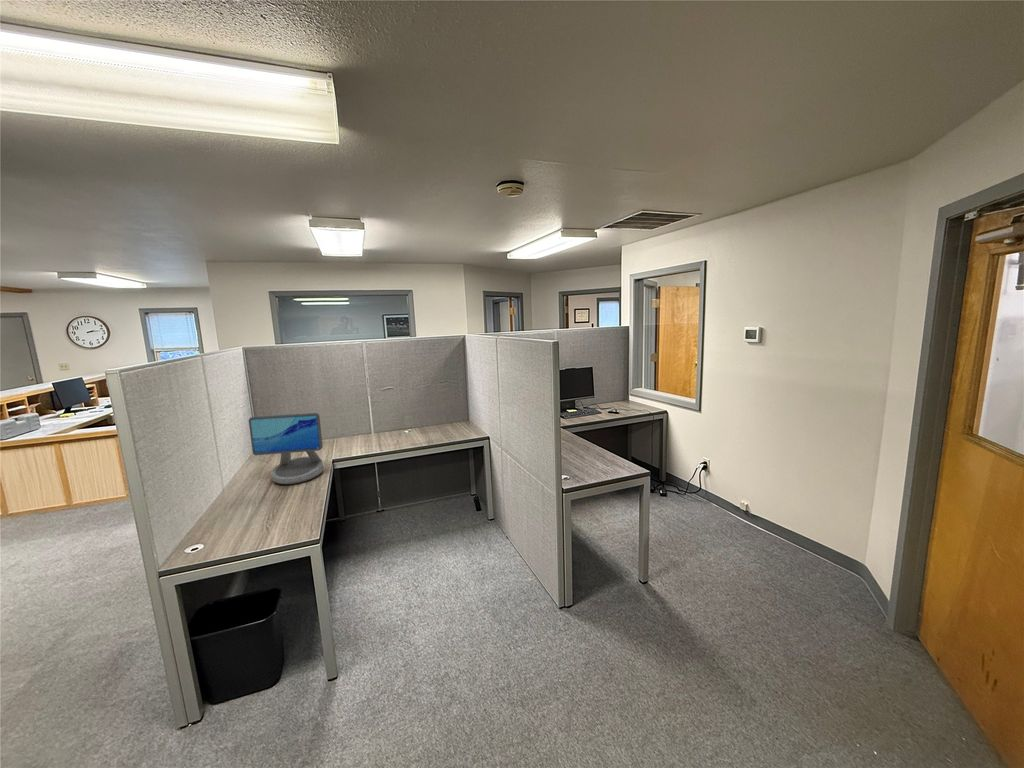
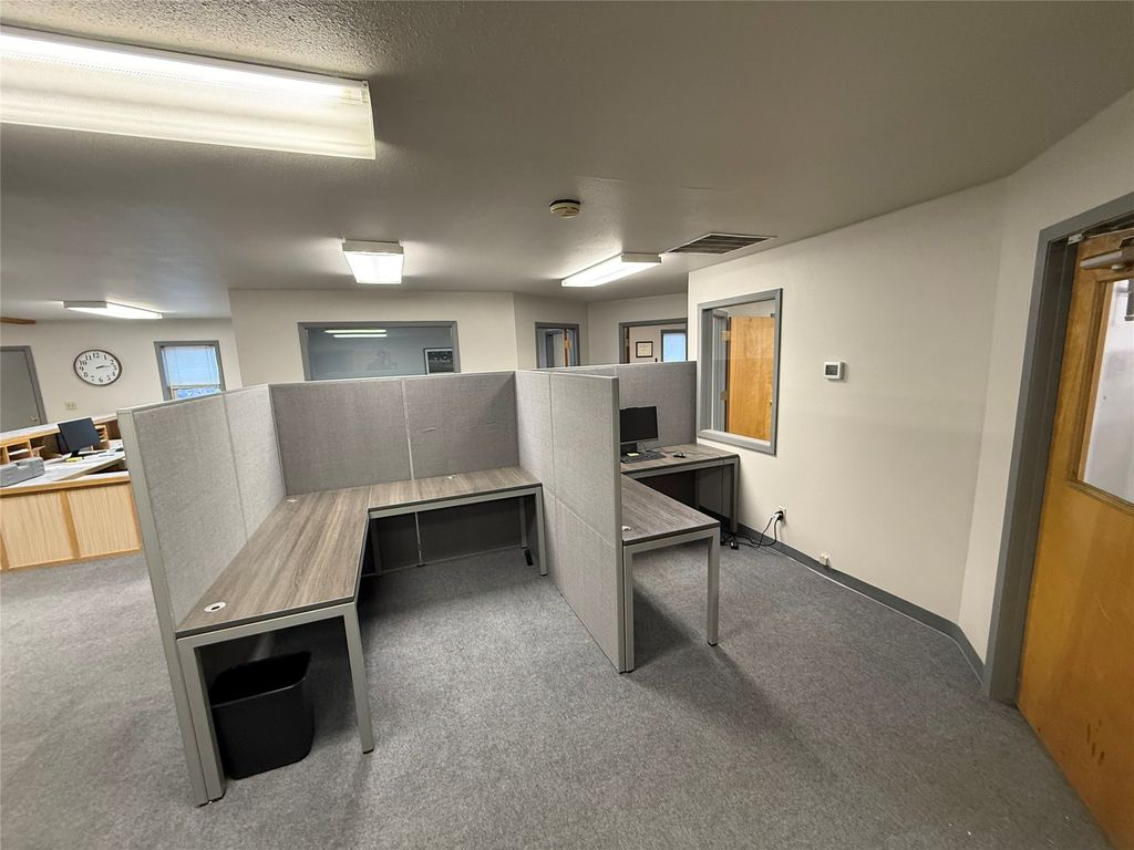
- computer monitor [248,412,324,485]
